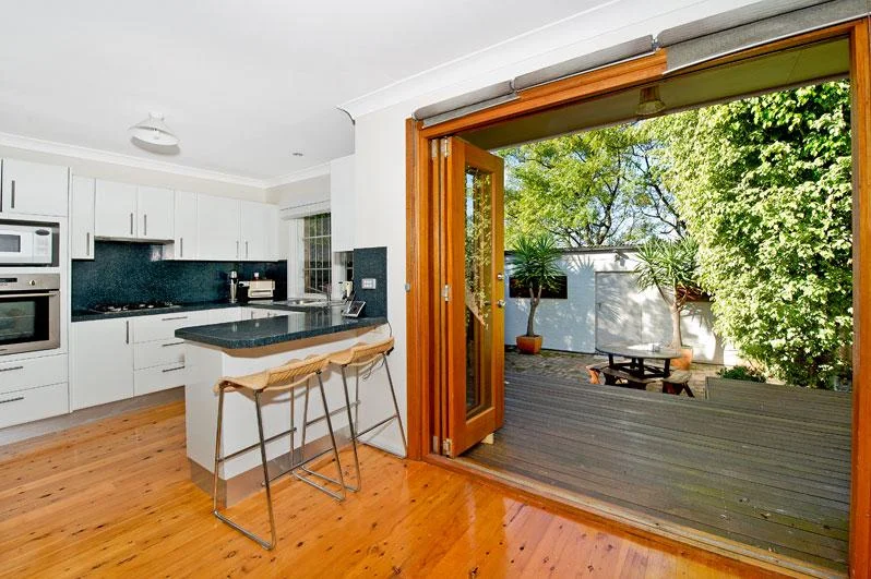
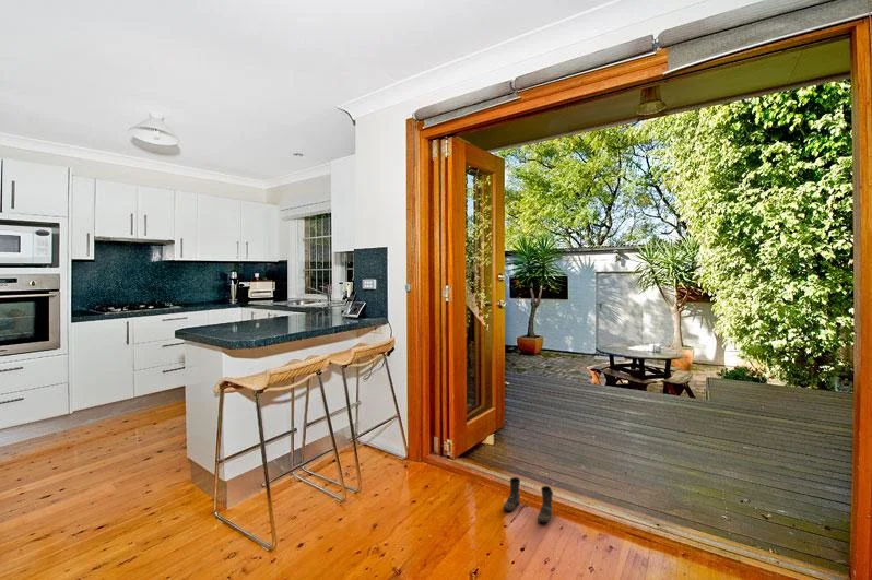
+ boots [502,476,554,524]
